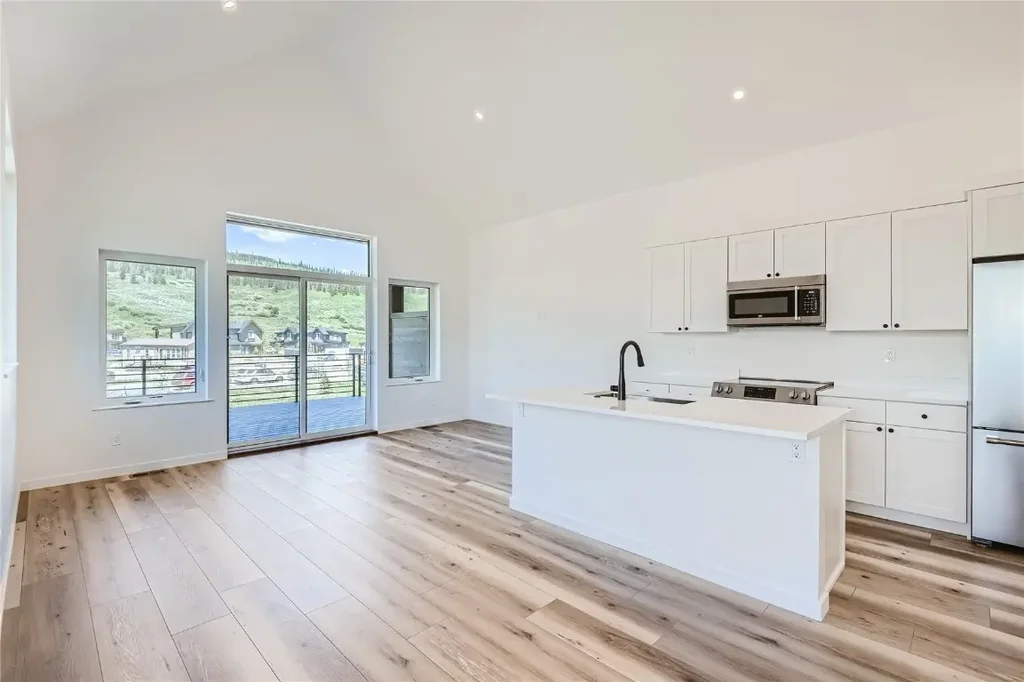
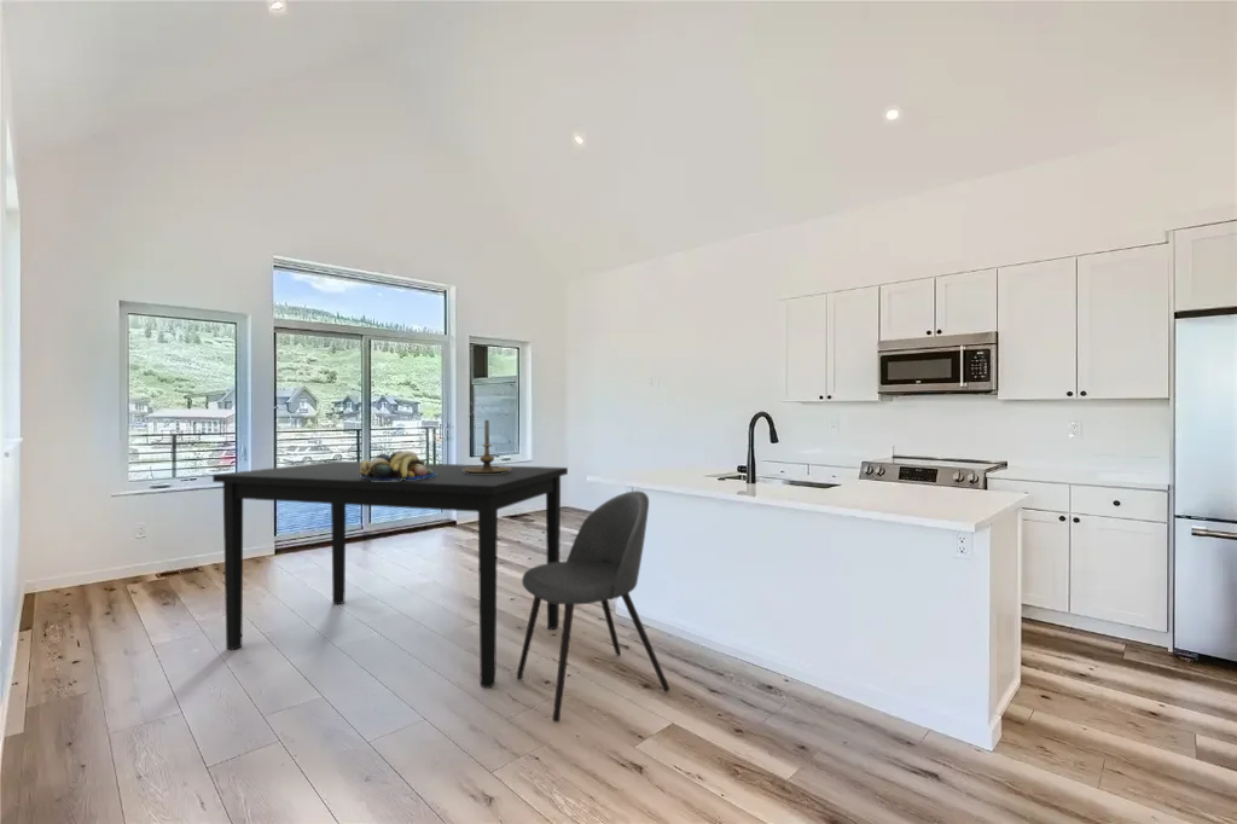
+ fruit bowl [360,449,436,481]
+ dining chair [516,489,670,724]
+ dining table [211,460,569,689]
+ candle holder [463,419,511,474]
